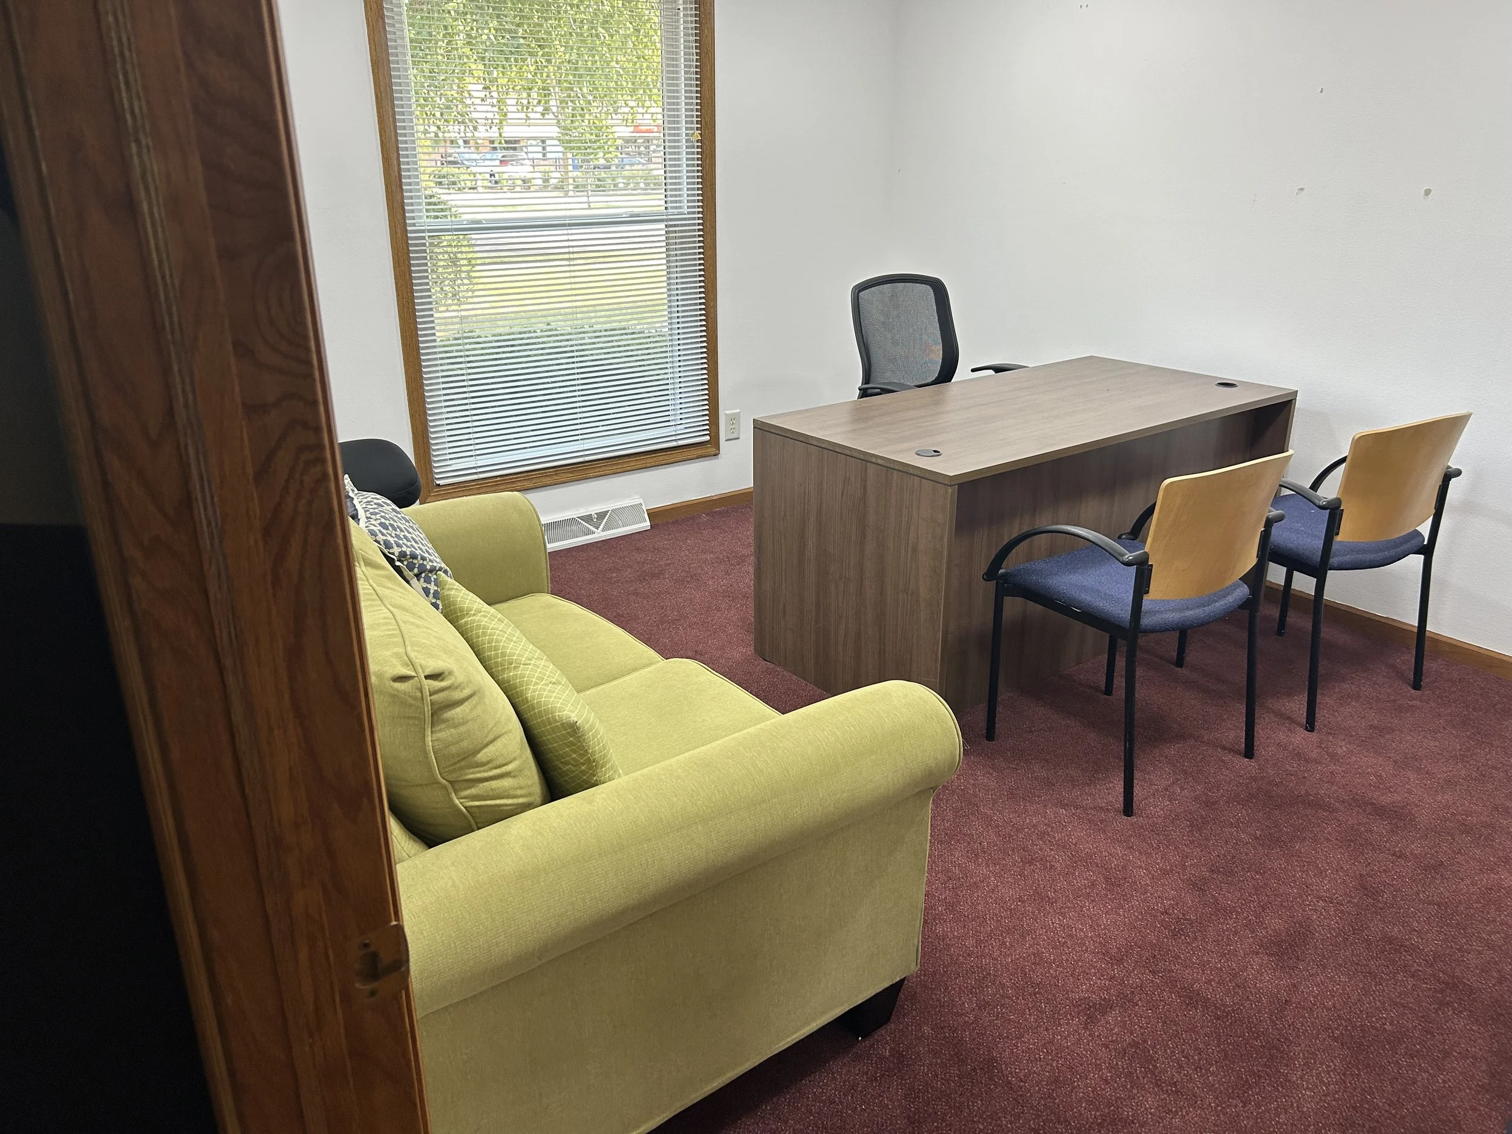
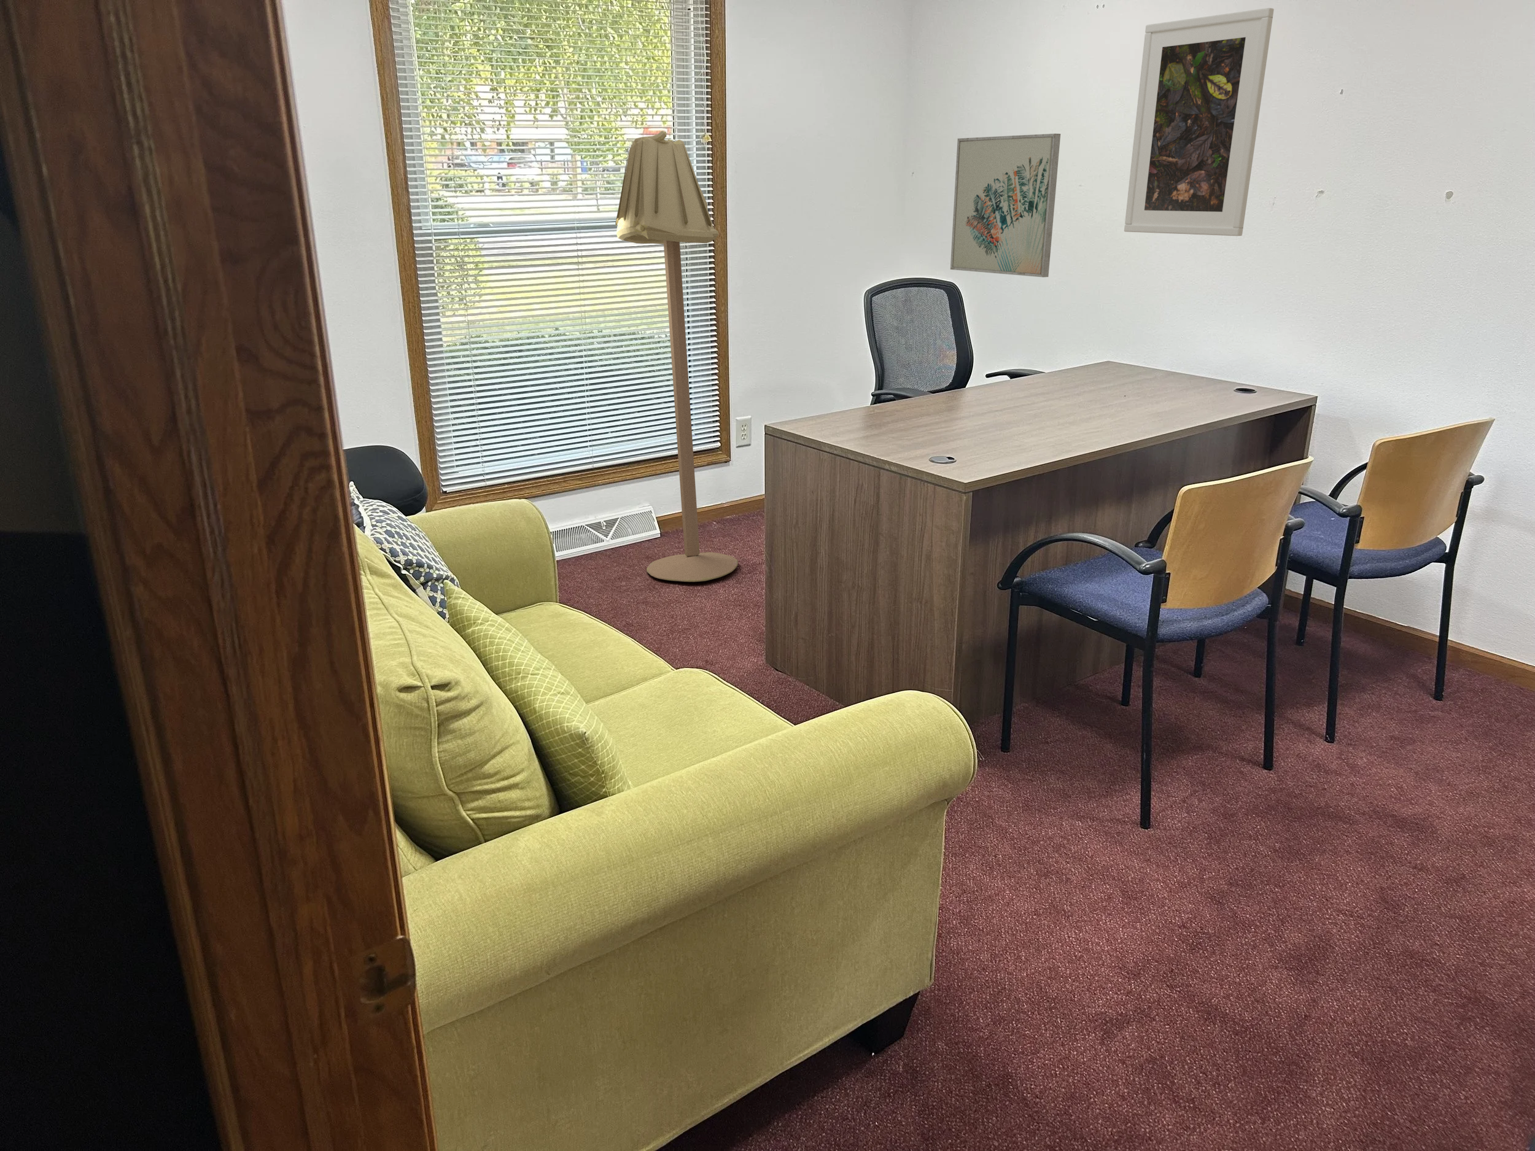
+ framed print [1124,7,1274,237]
+ floor lamp [615,131,738,583]
+ wall art [950,133,1061,278]
